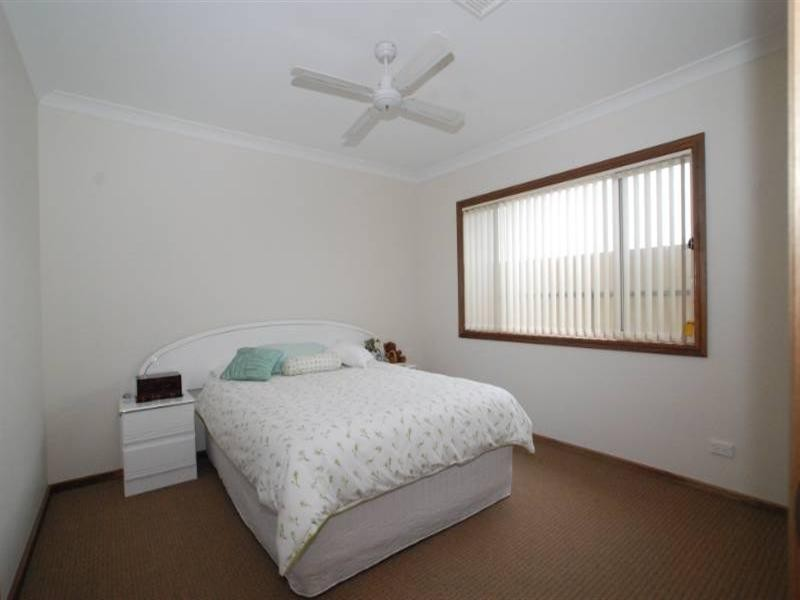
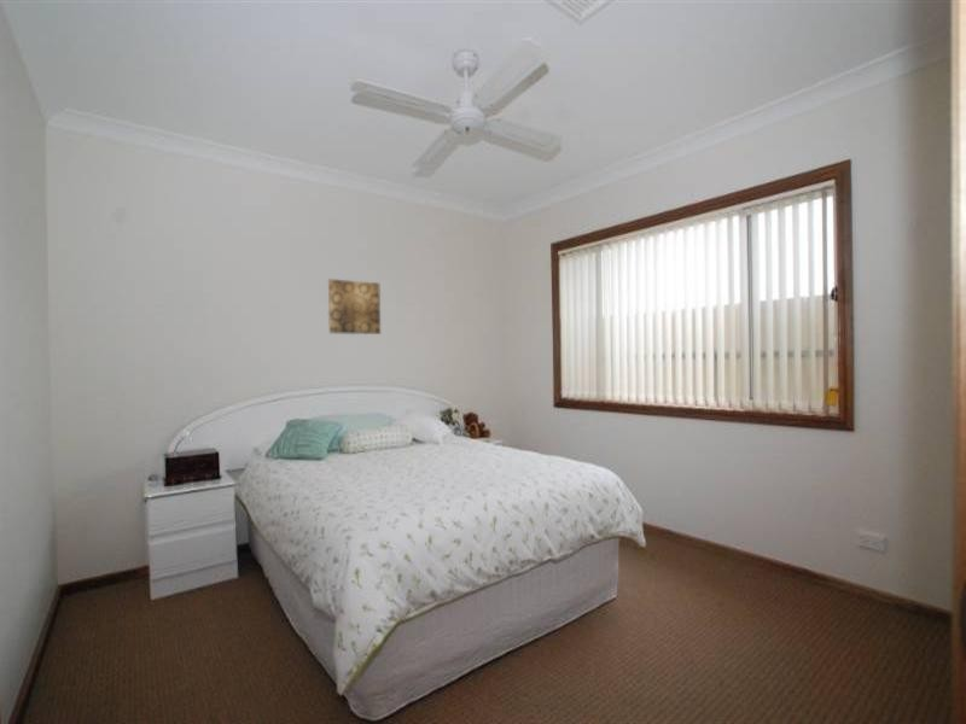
+ wall art [327,278,382,335]
